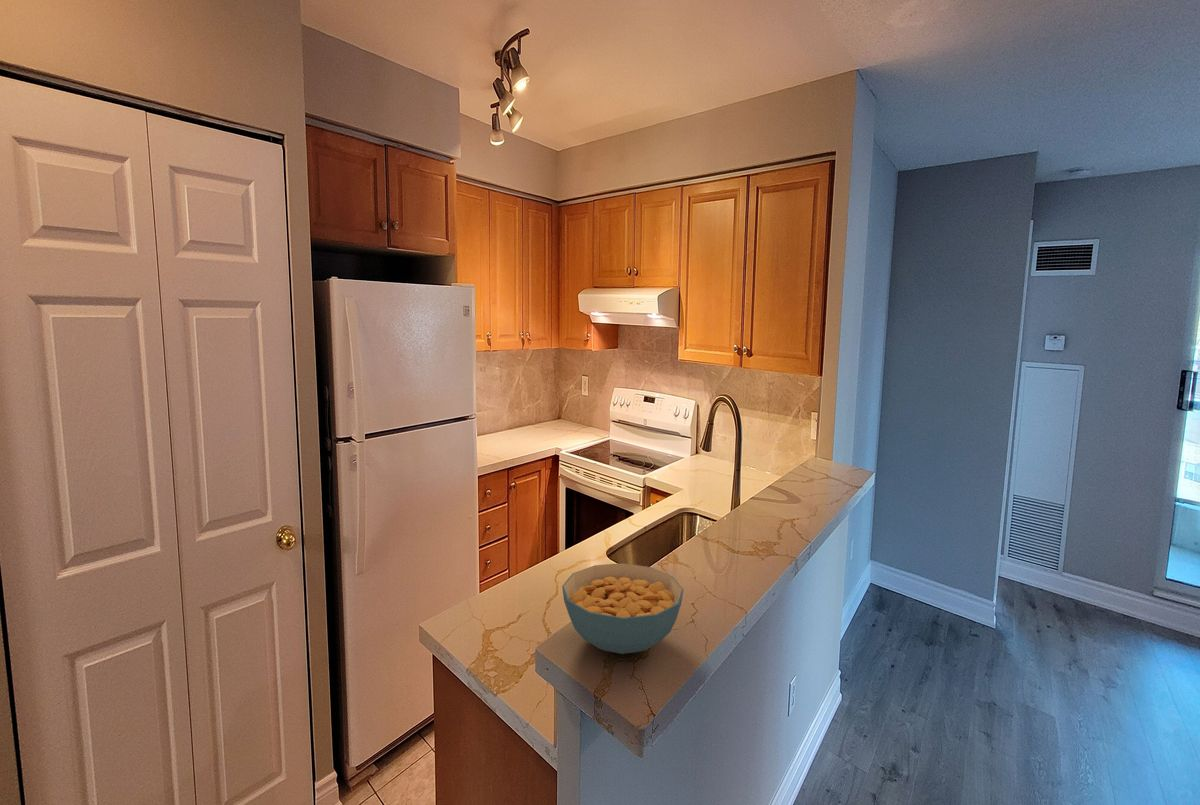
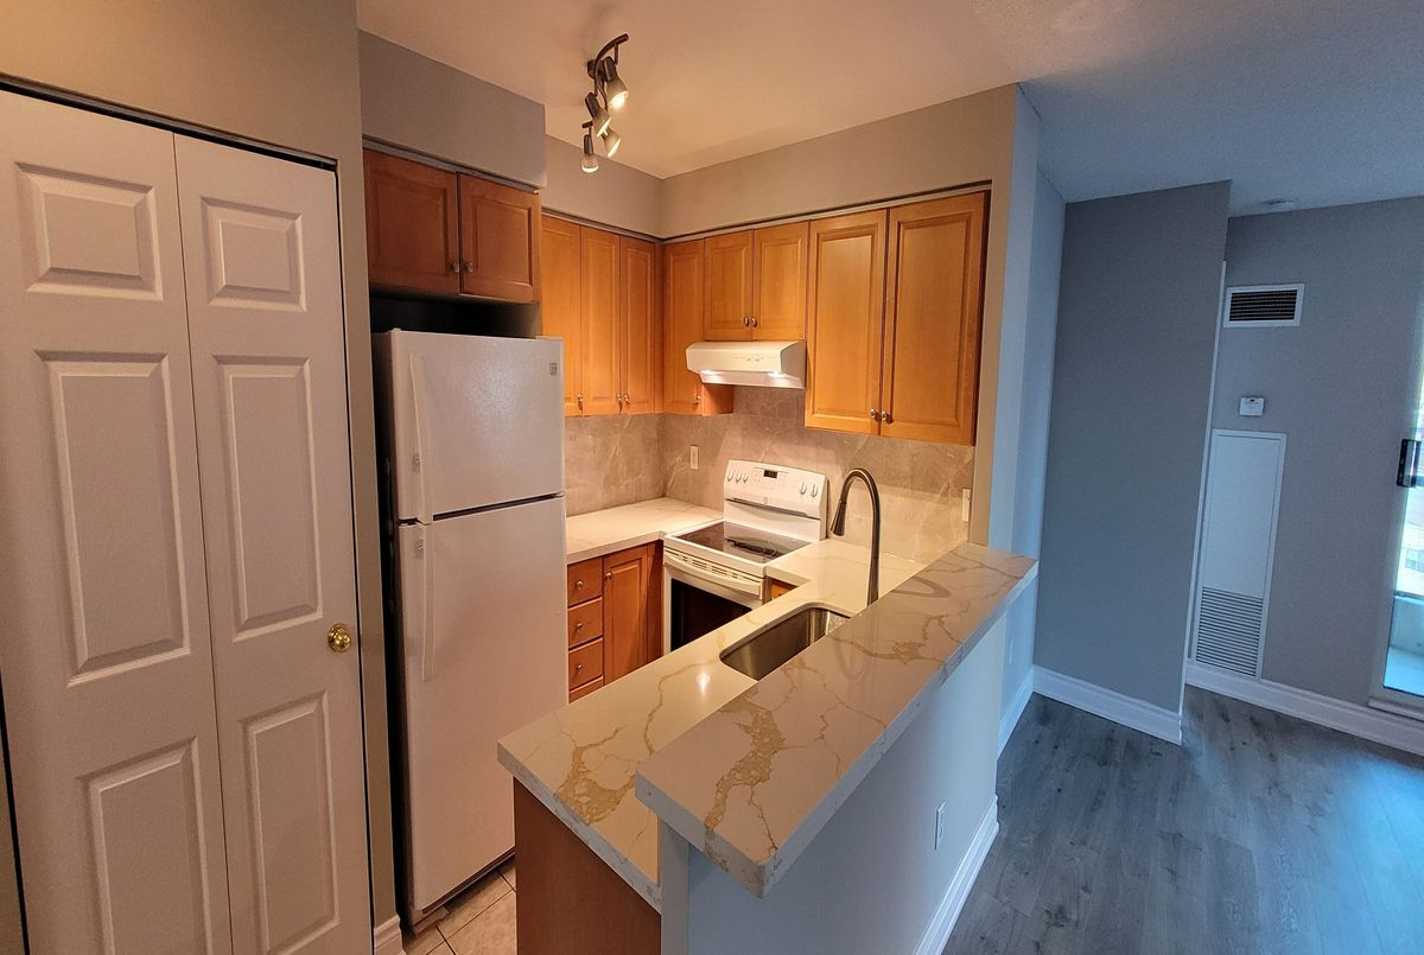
- cereal bowl [561,562,685,655]
